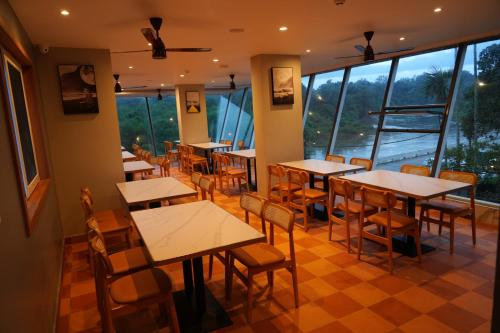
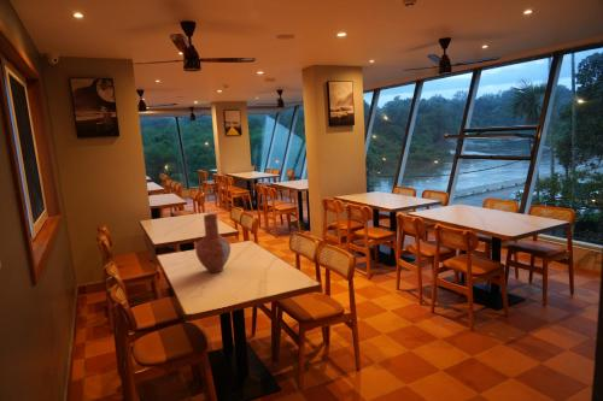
+ vase [194,213,232,273]
